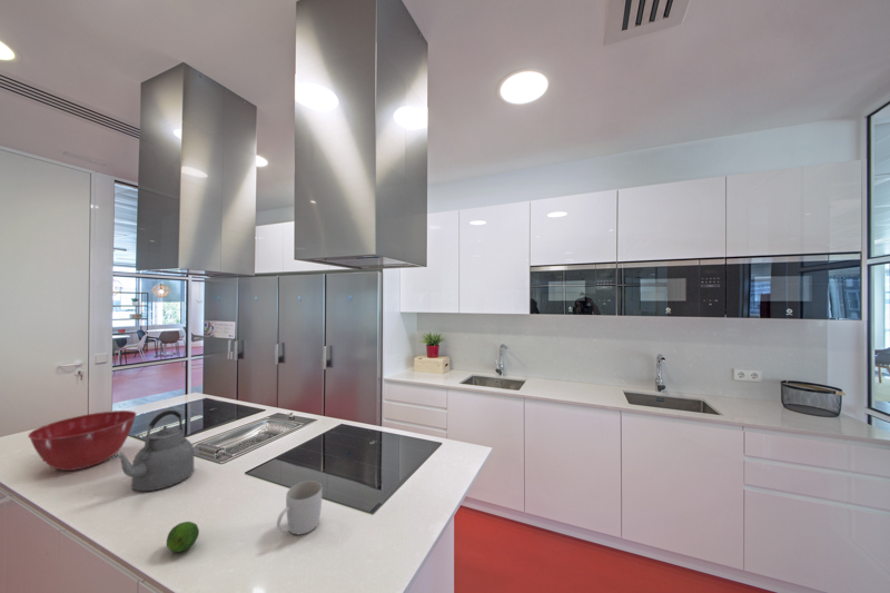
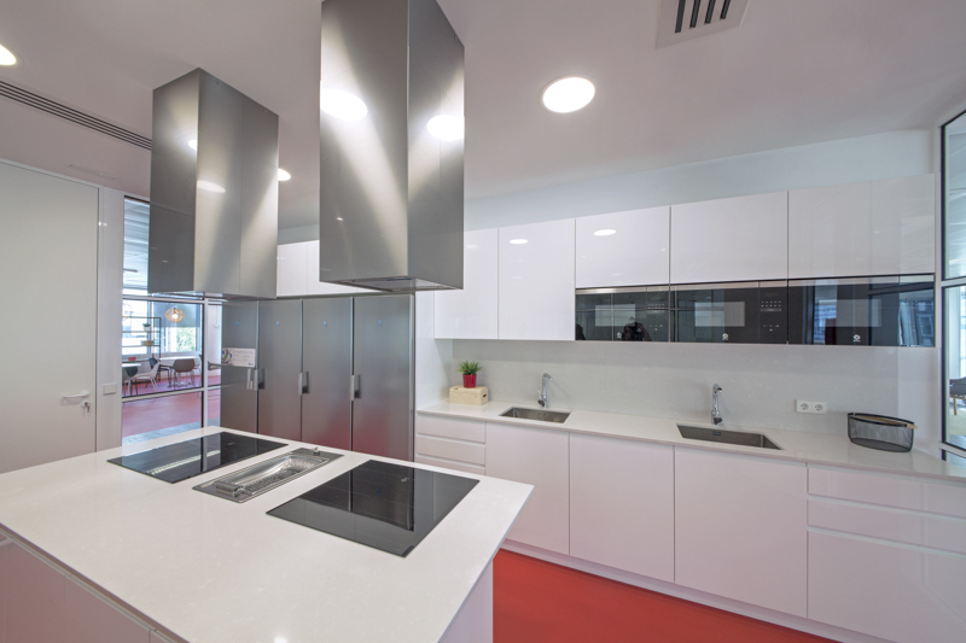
- mixing bowl [27,409,138,472]
- kettle [110,409,196,492]
- fruit [166,521,200,553]
- mug [276,480,323,535]
